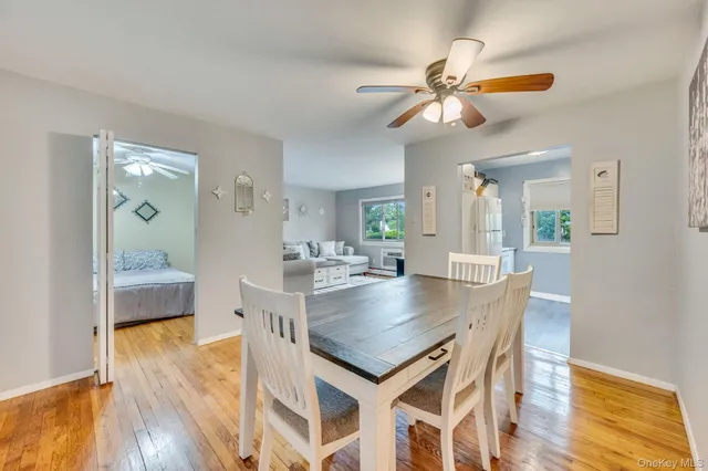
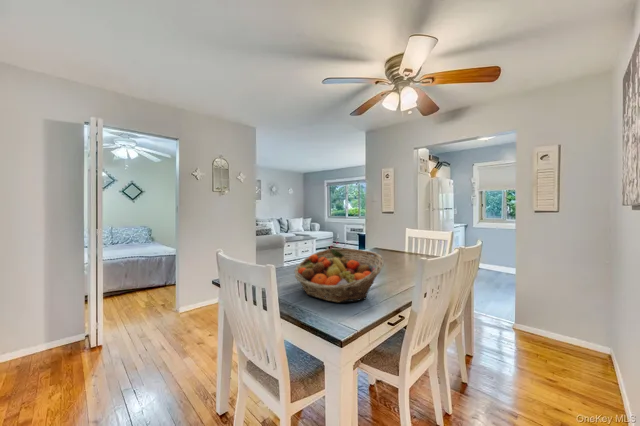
+ fruit basket [293,247,385,304]
